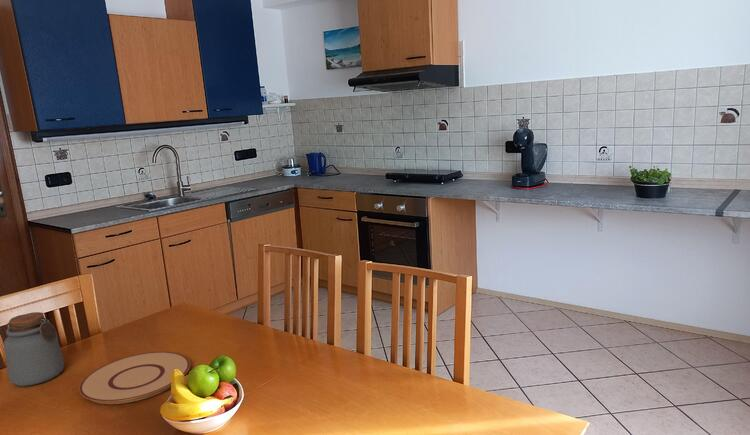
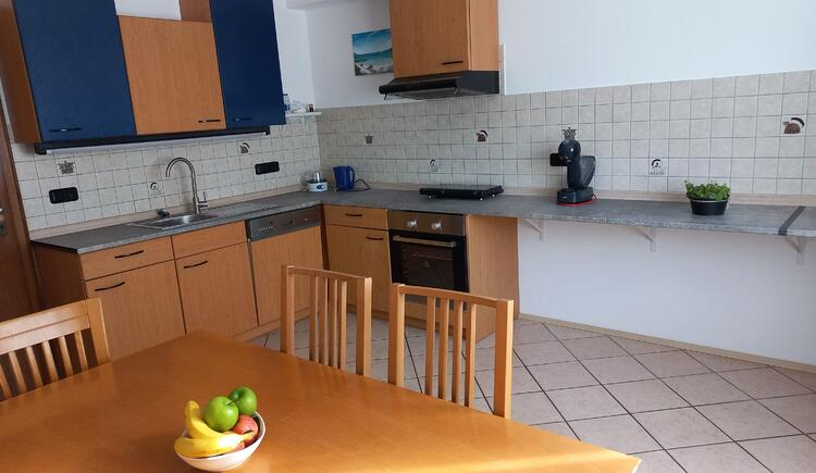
- jar [3,311,65,387]
- plate [78,351,191,405]
